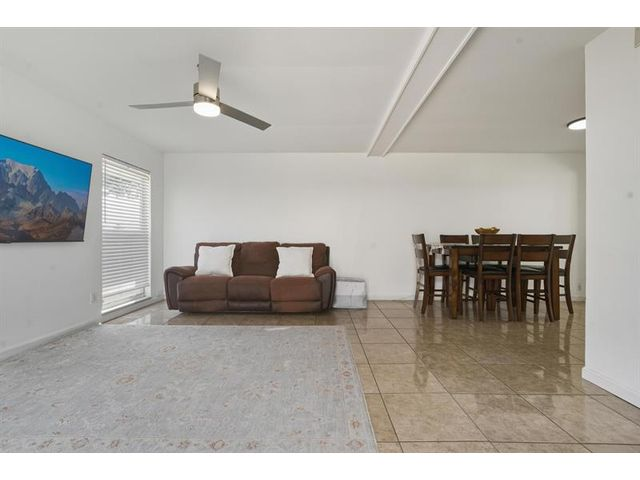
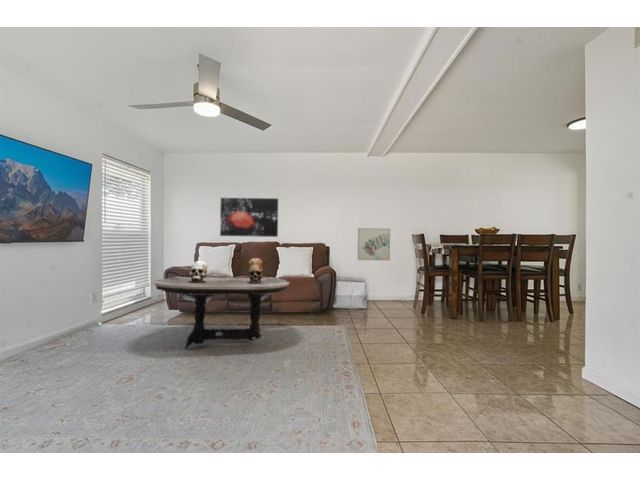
+ wall art [357,227,391,262]
+ wall art [219,197,279,238]
+ coffee table [152,257,291,350]
